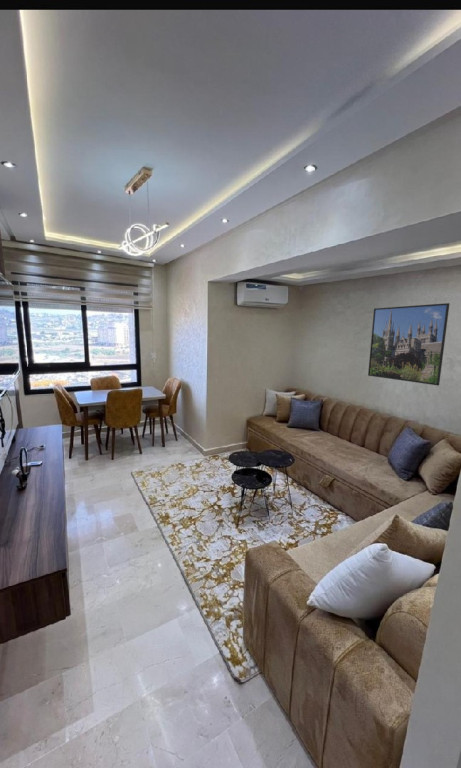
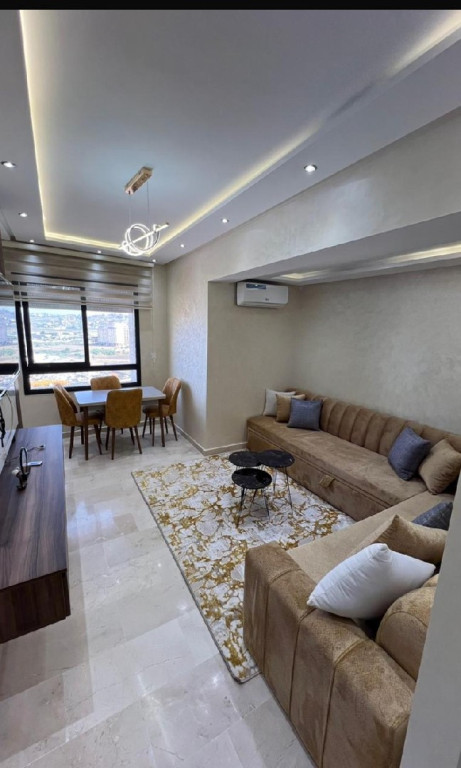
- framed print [367,302,450,386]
